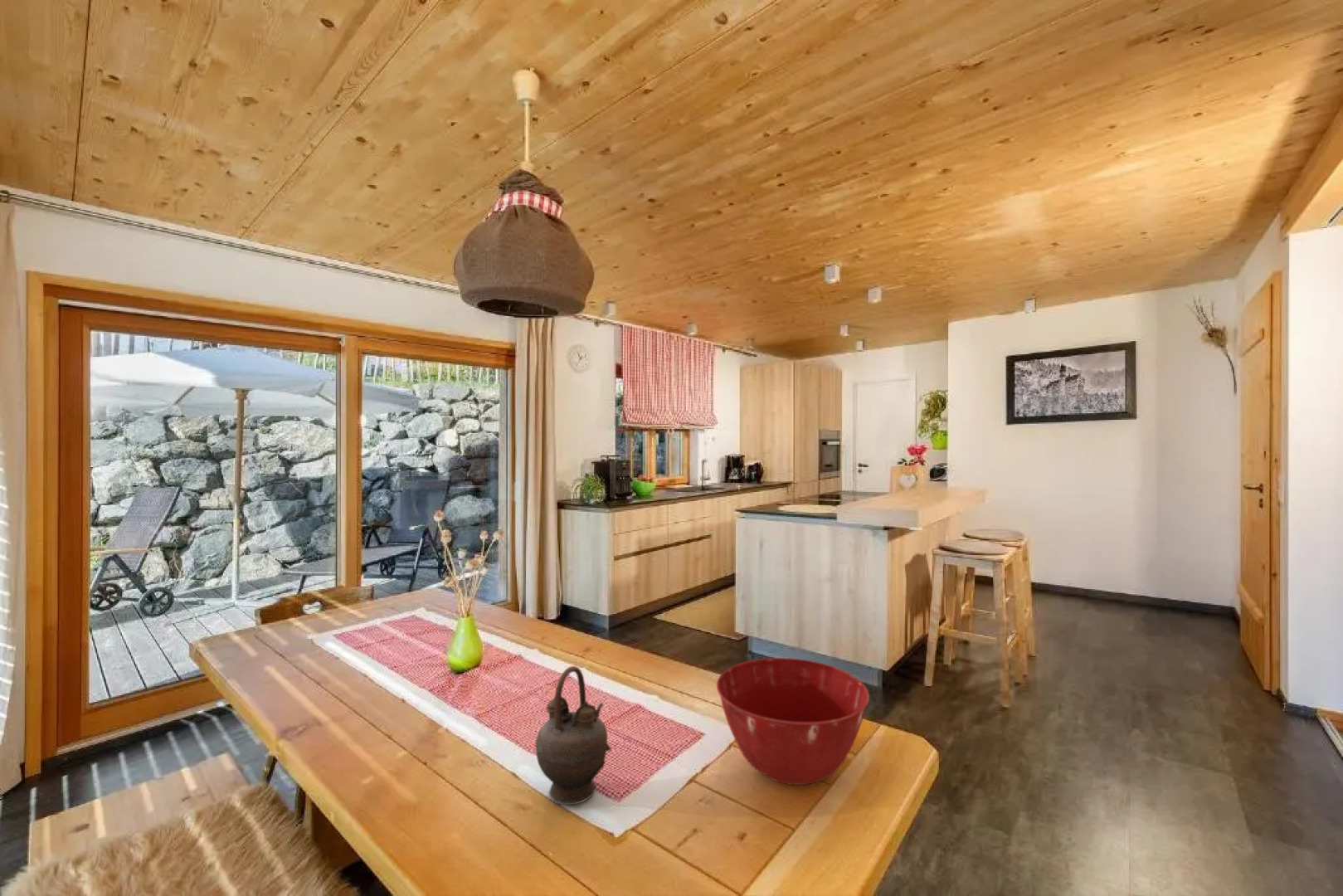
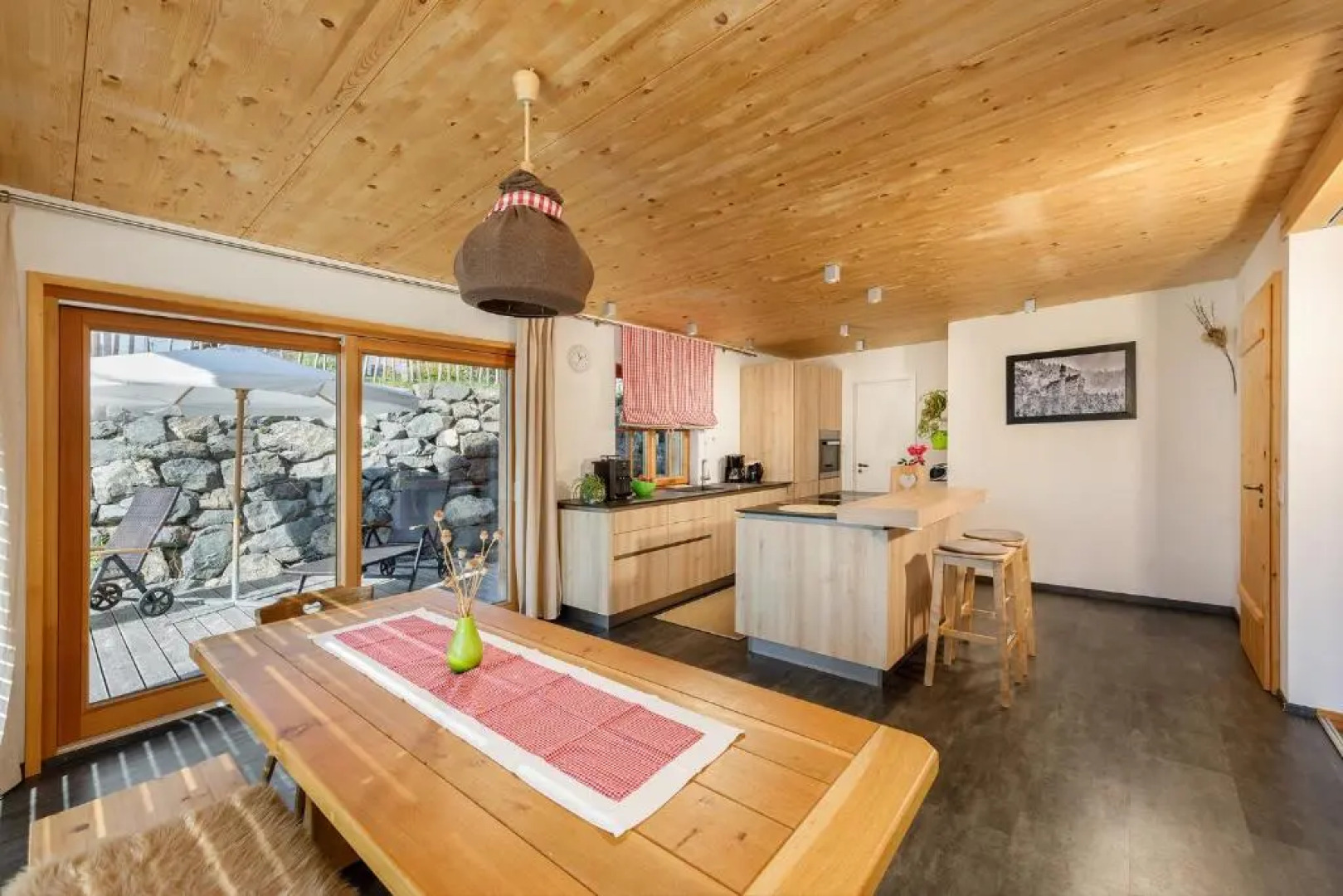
- teapot [535,665,612,806]
- mixing bowl [716,657,870,786]
